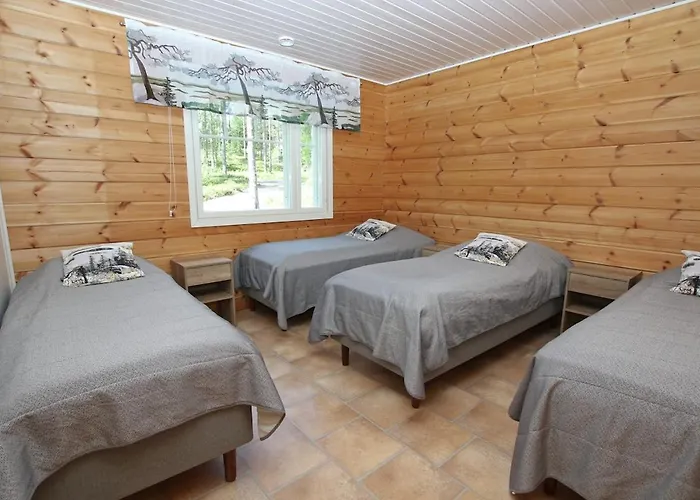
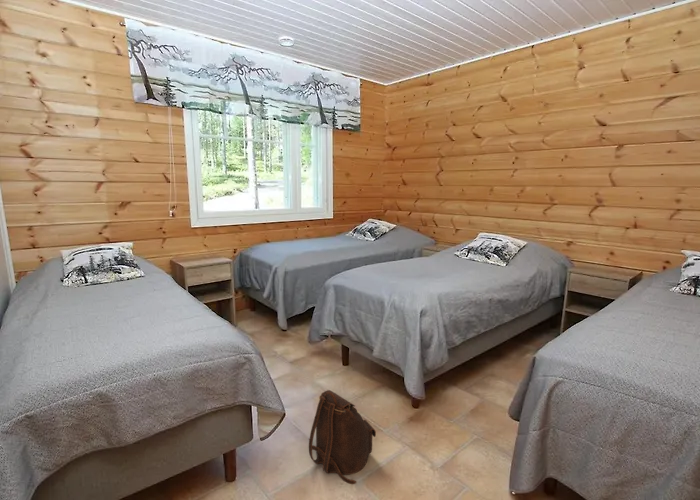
+ backpack [308,389,377,485]
